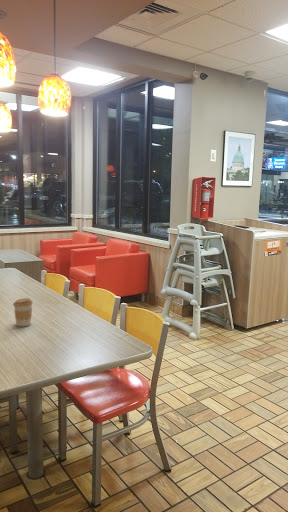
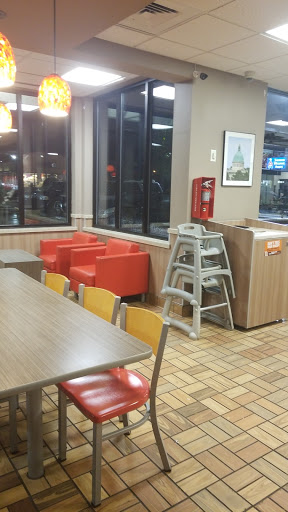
- coffee cup [12,297,34,328]
